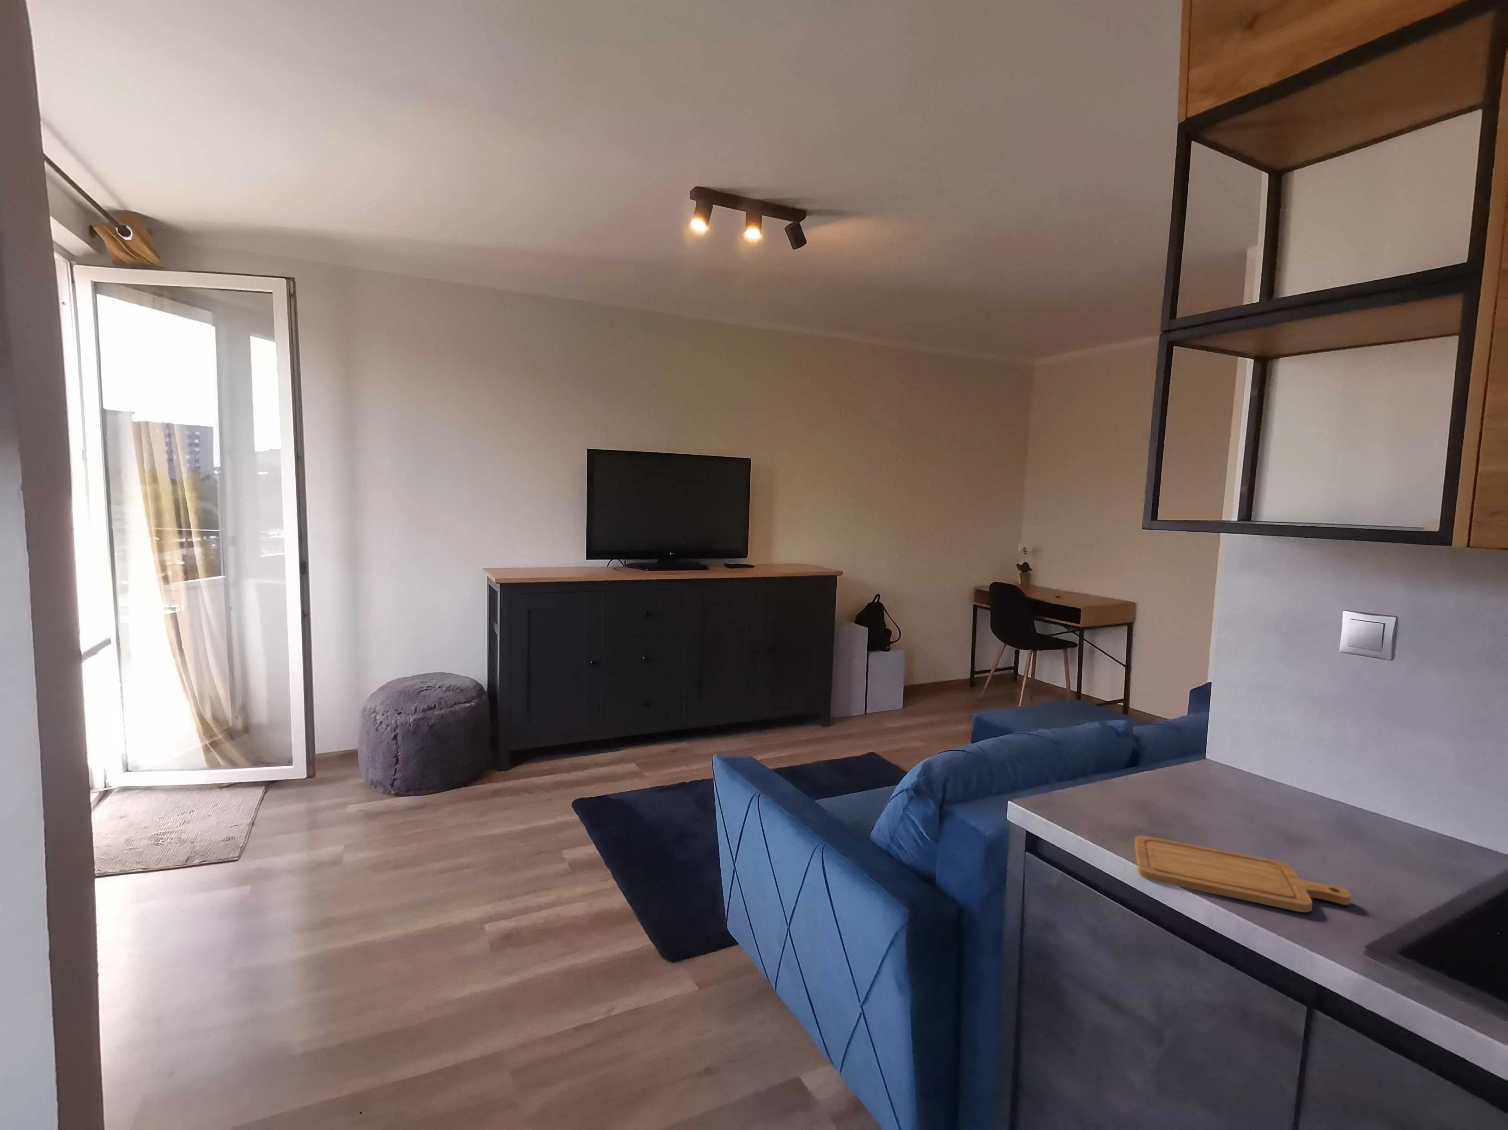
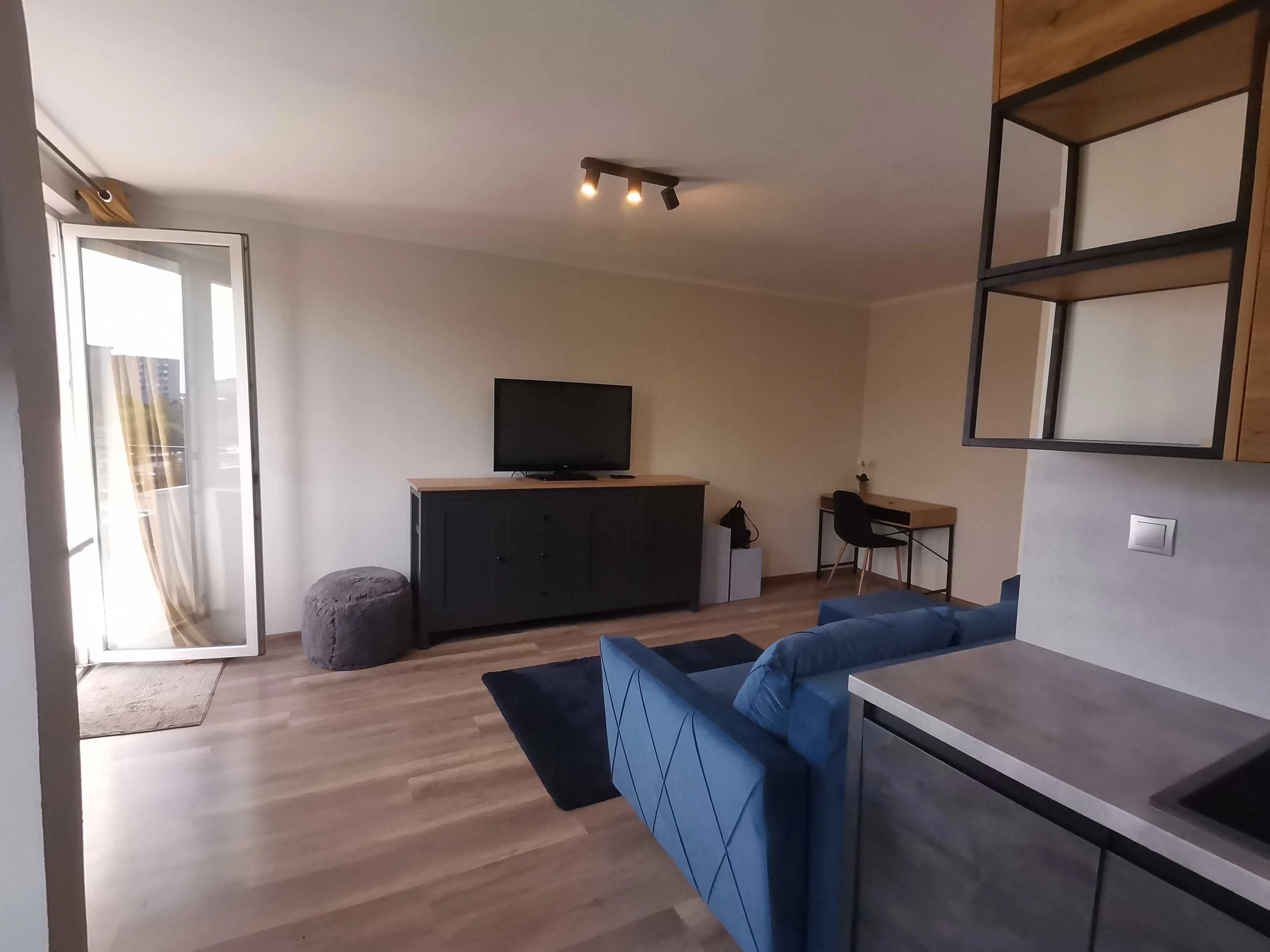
- chopping board [1134,834,1351,913]
